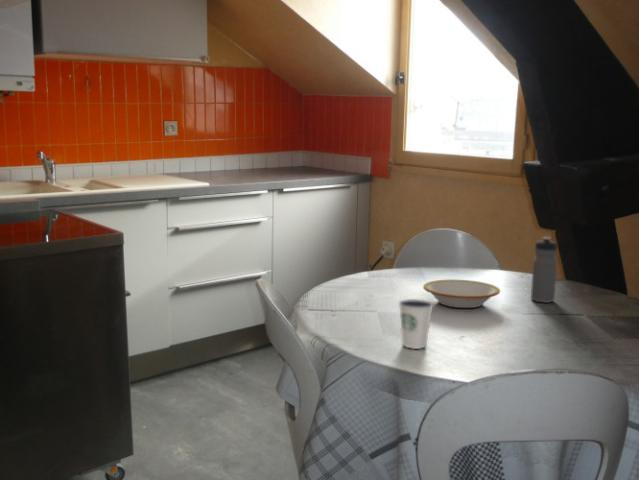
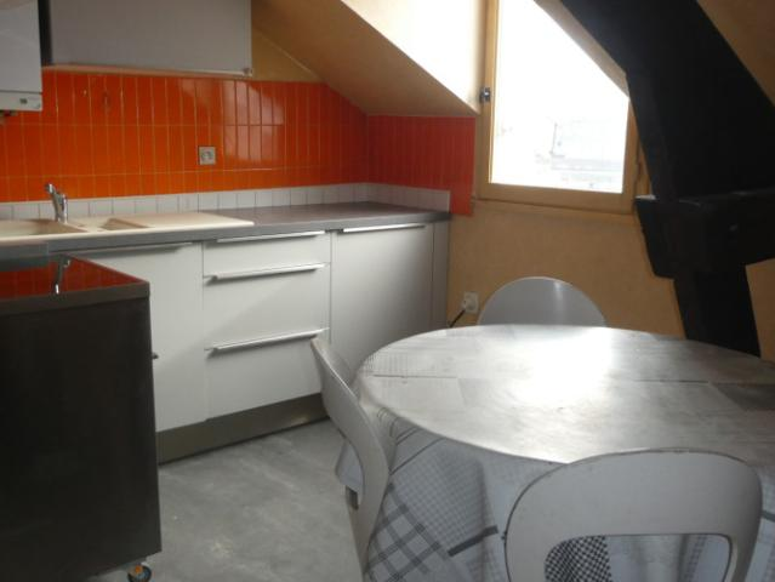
- water bottle [530,236,558,304]
- dixie cup [398,298,434,350]
- bowl [422,278,501,309]
